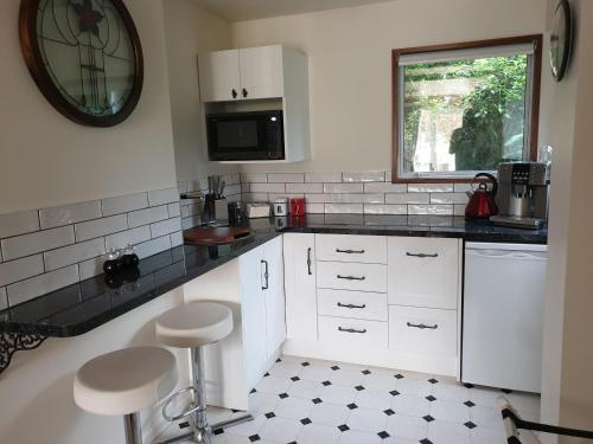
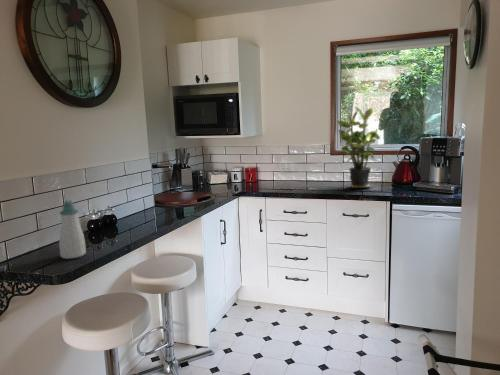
+ potted plant [336,106,381,189]
+ soap bottle [58,199,87,260]
